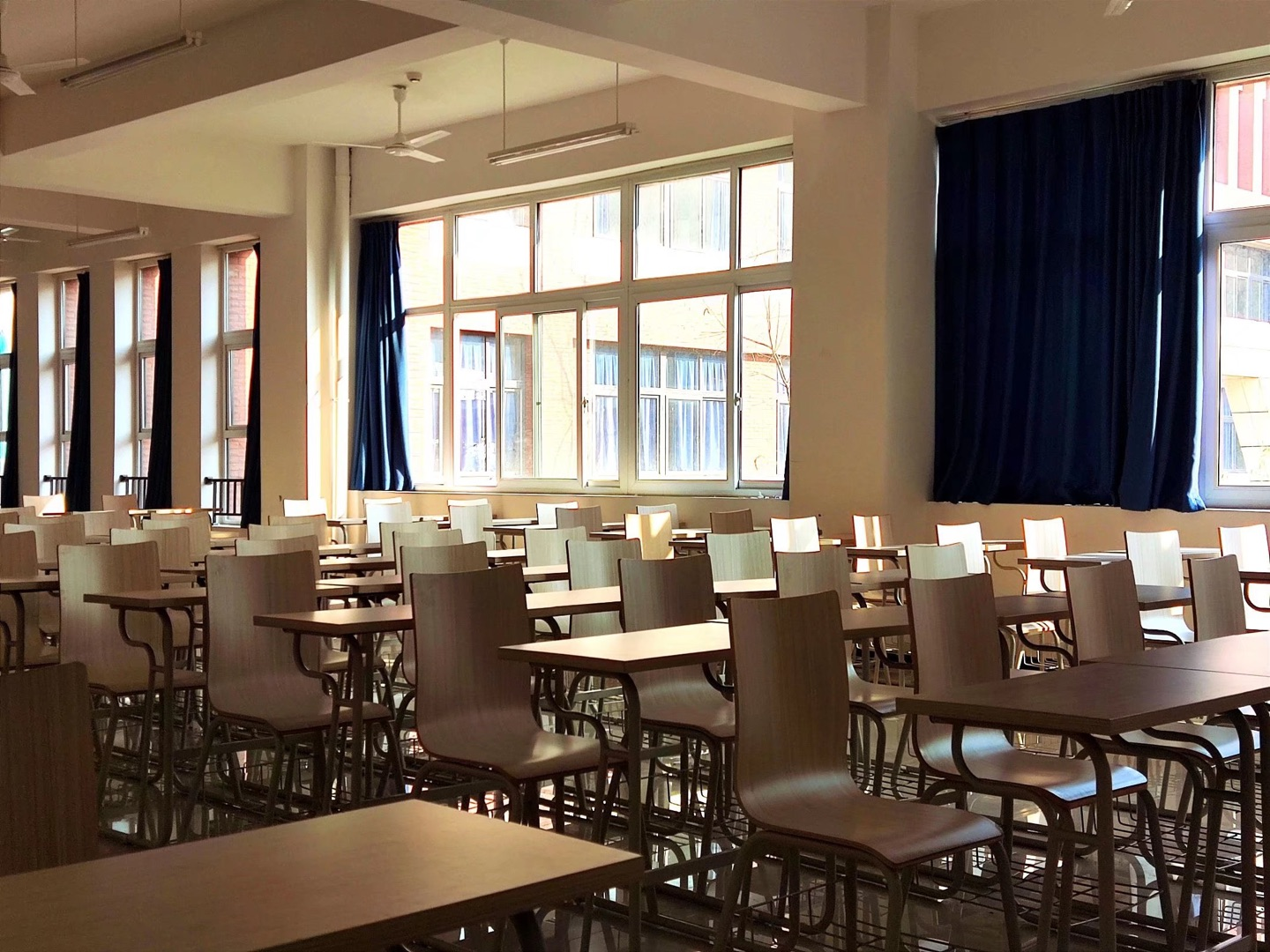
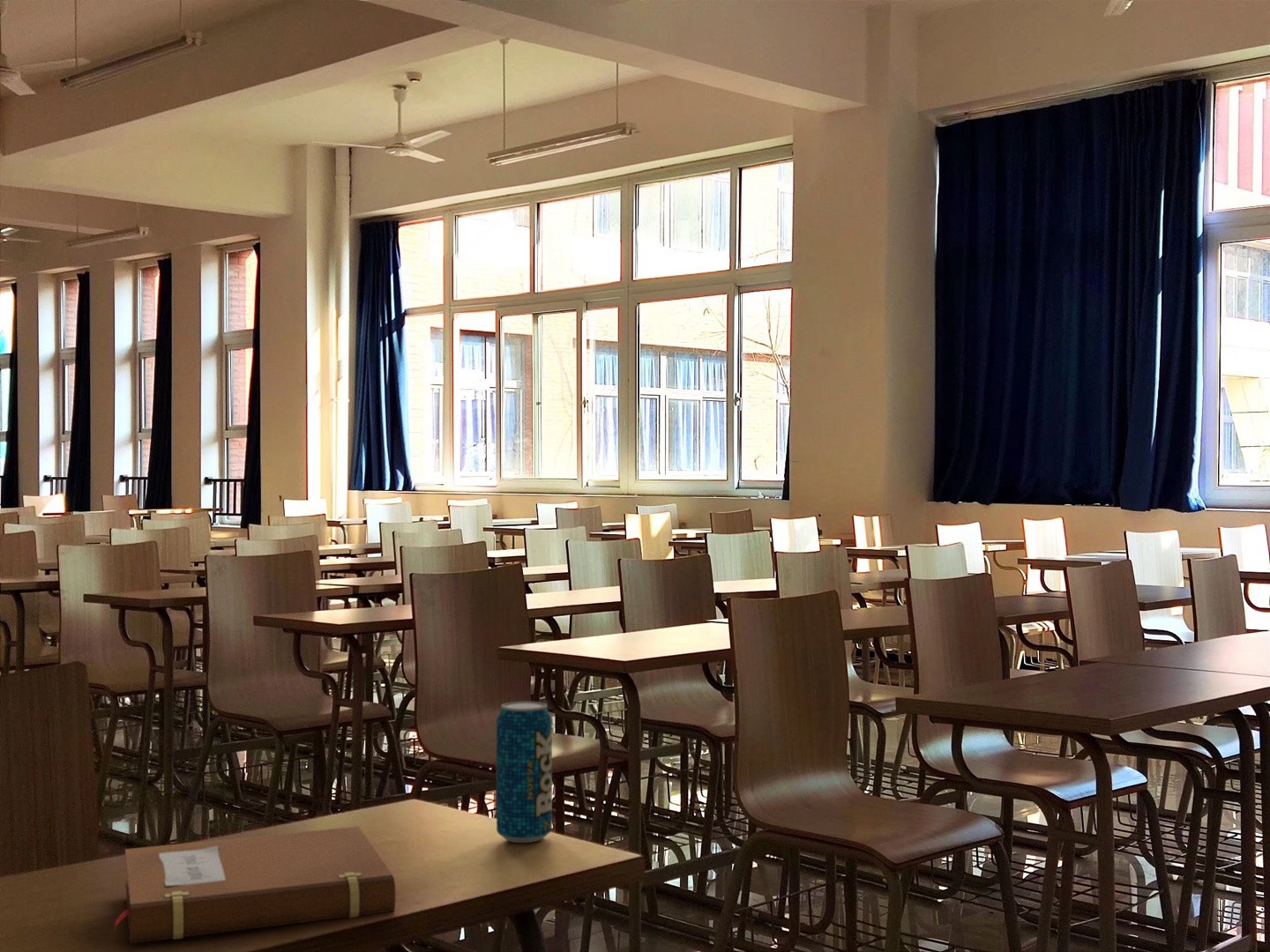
+ beverage can [496,700,553,844]
+ notebook [112,825,397,944]
